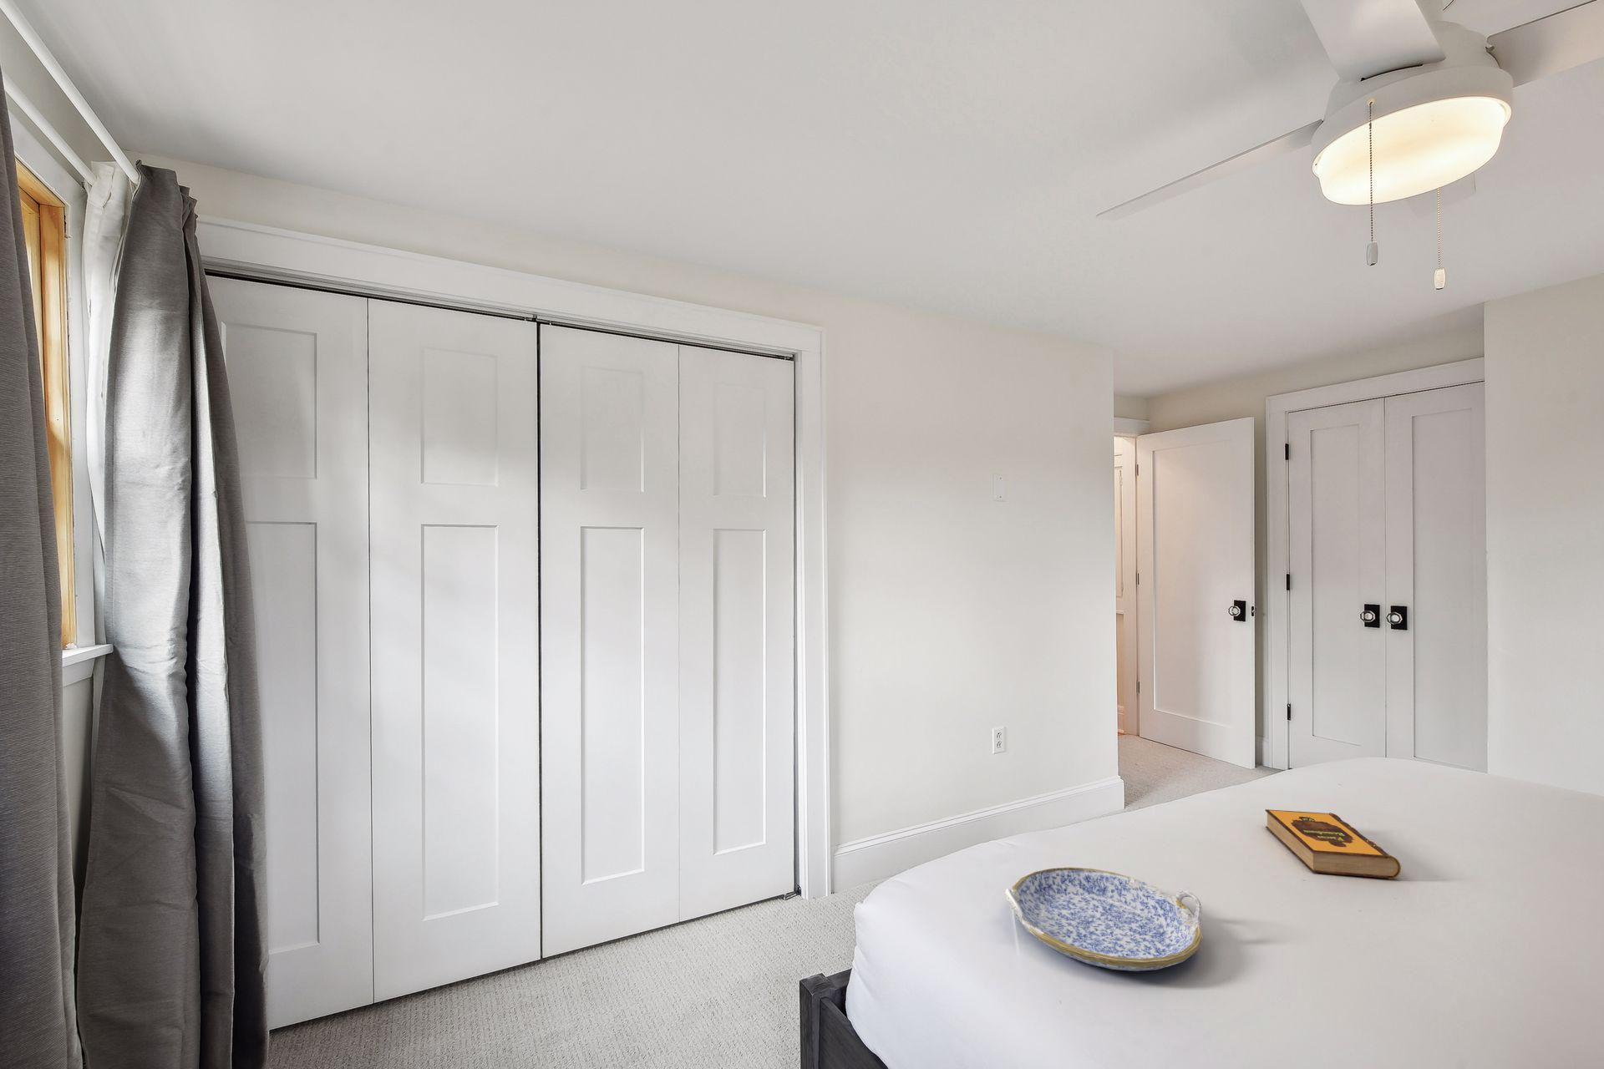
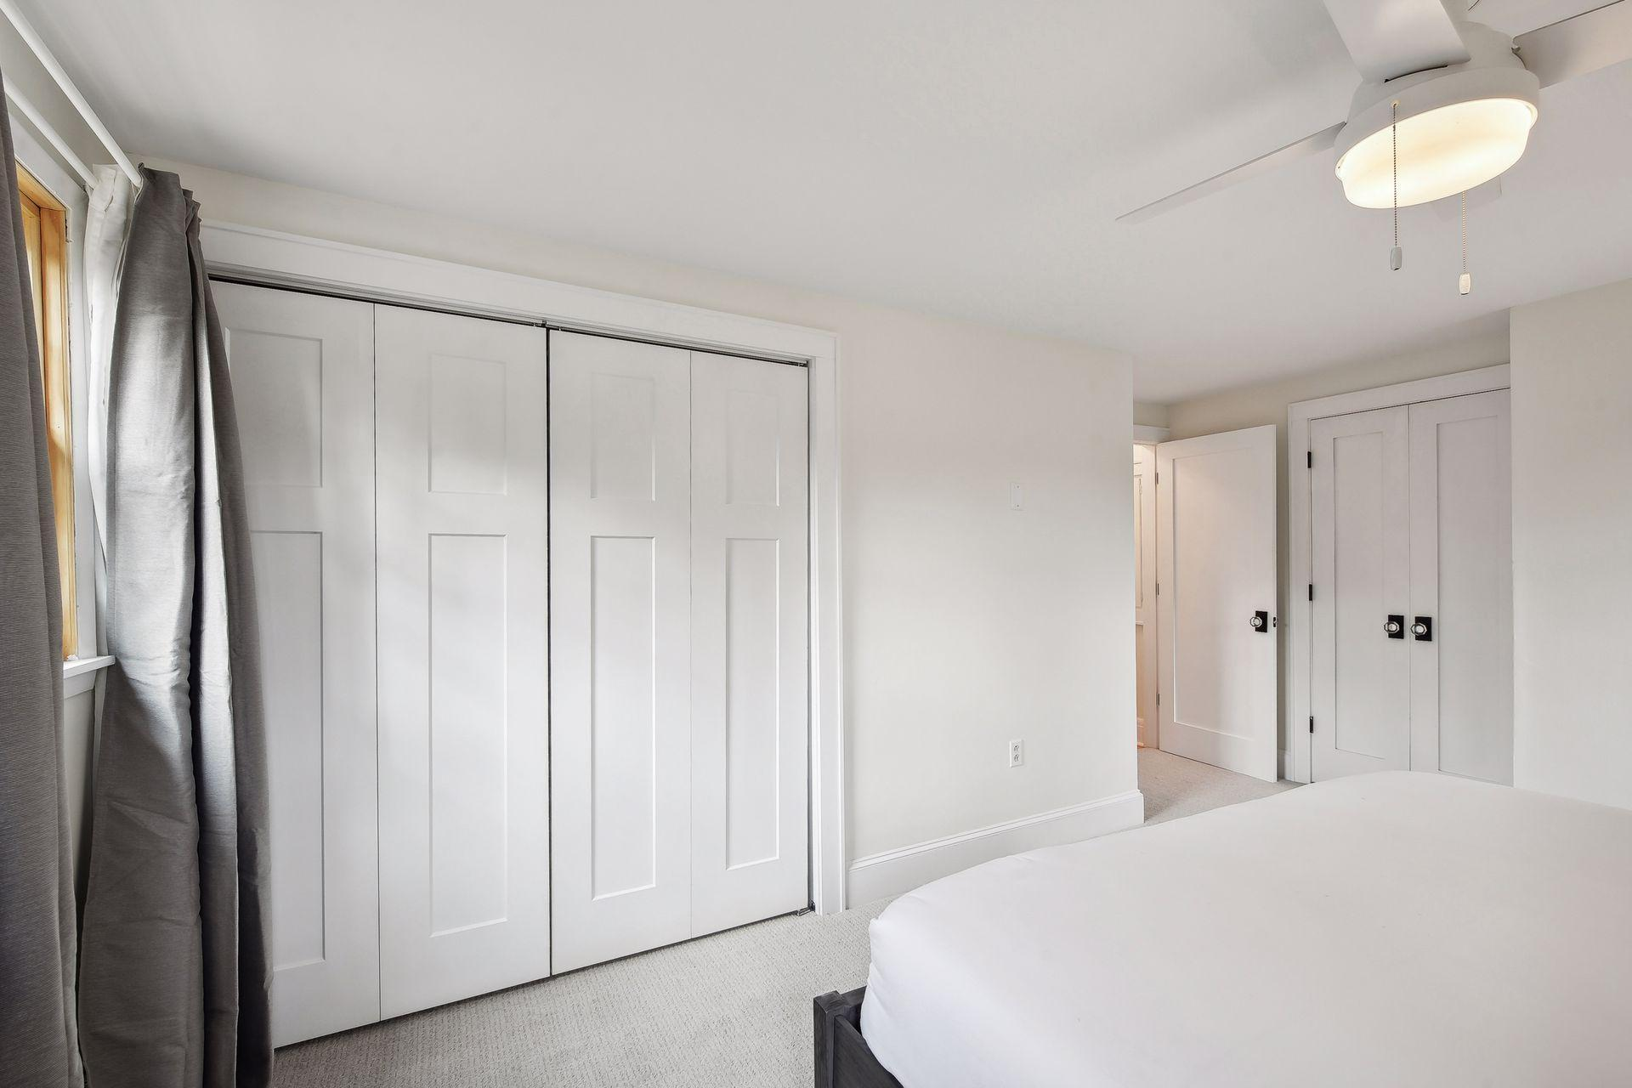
- hardback book [1264,809,1402,879]
- serving tray [1004,866,1204,972]
